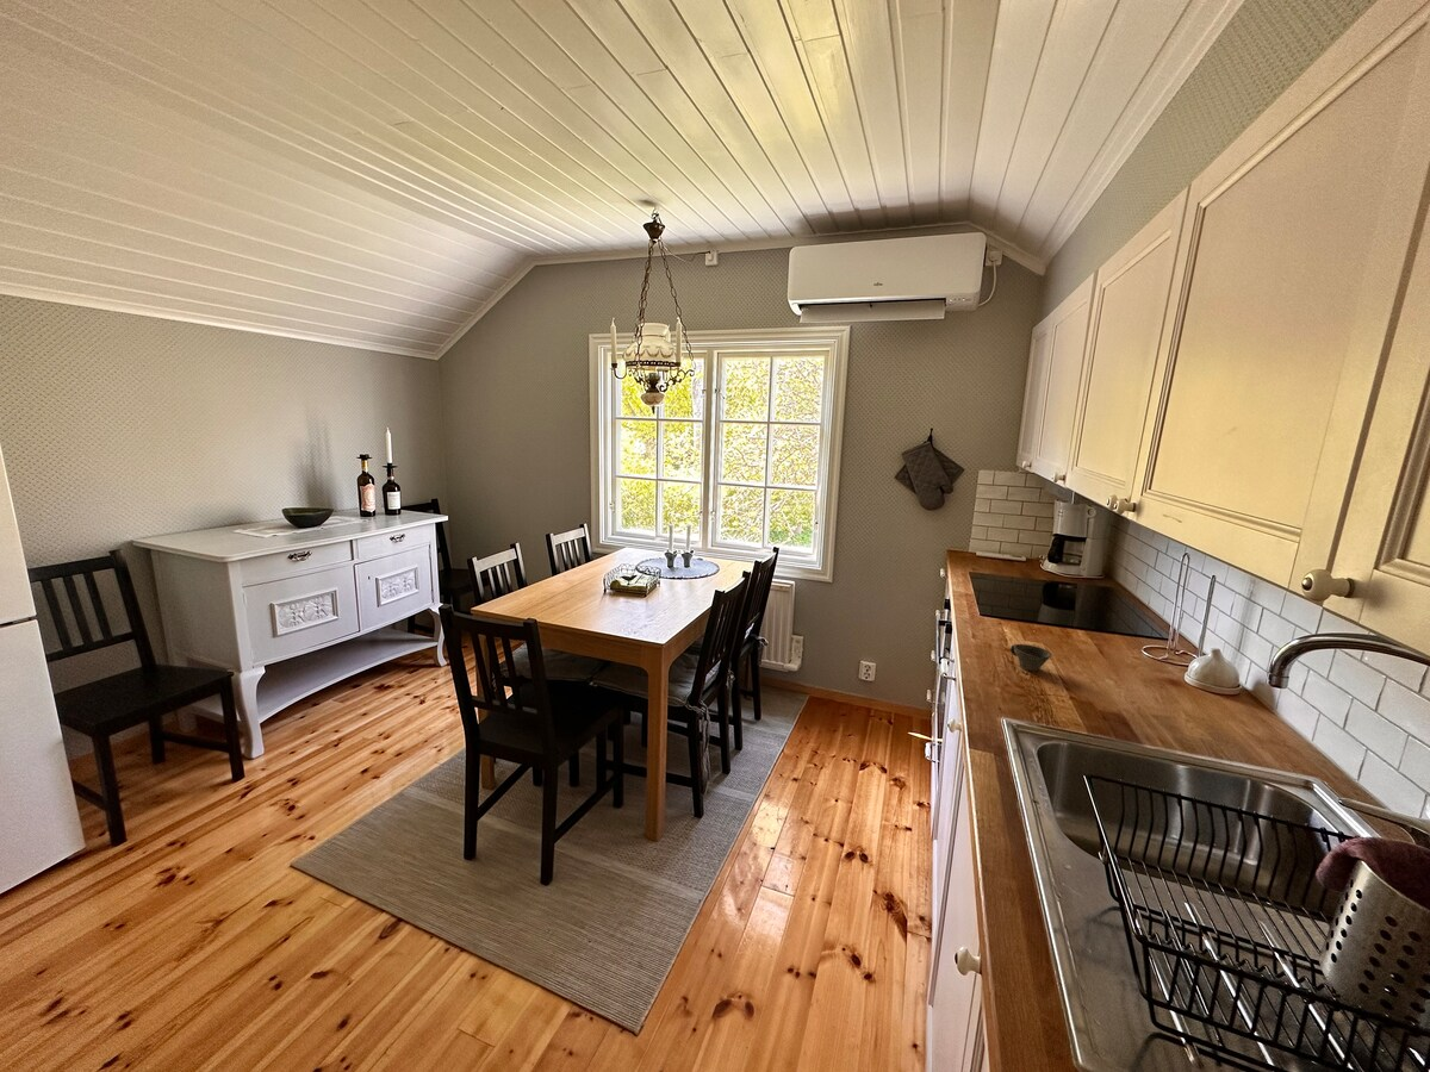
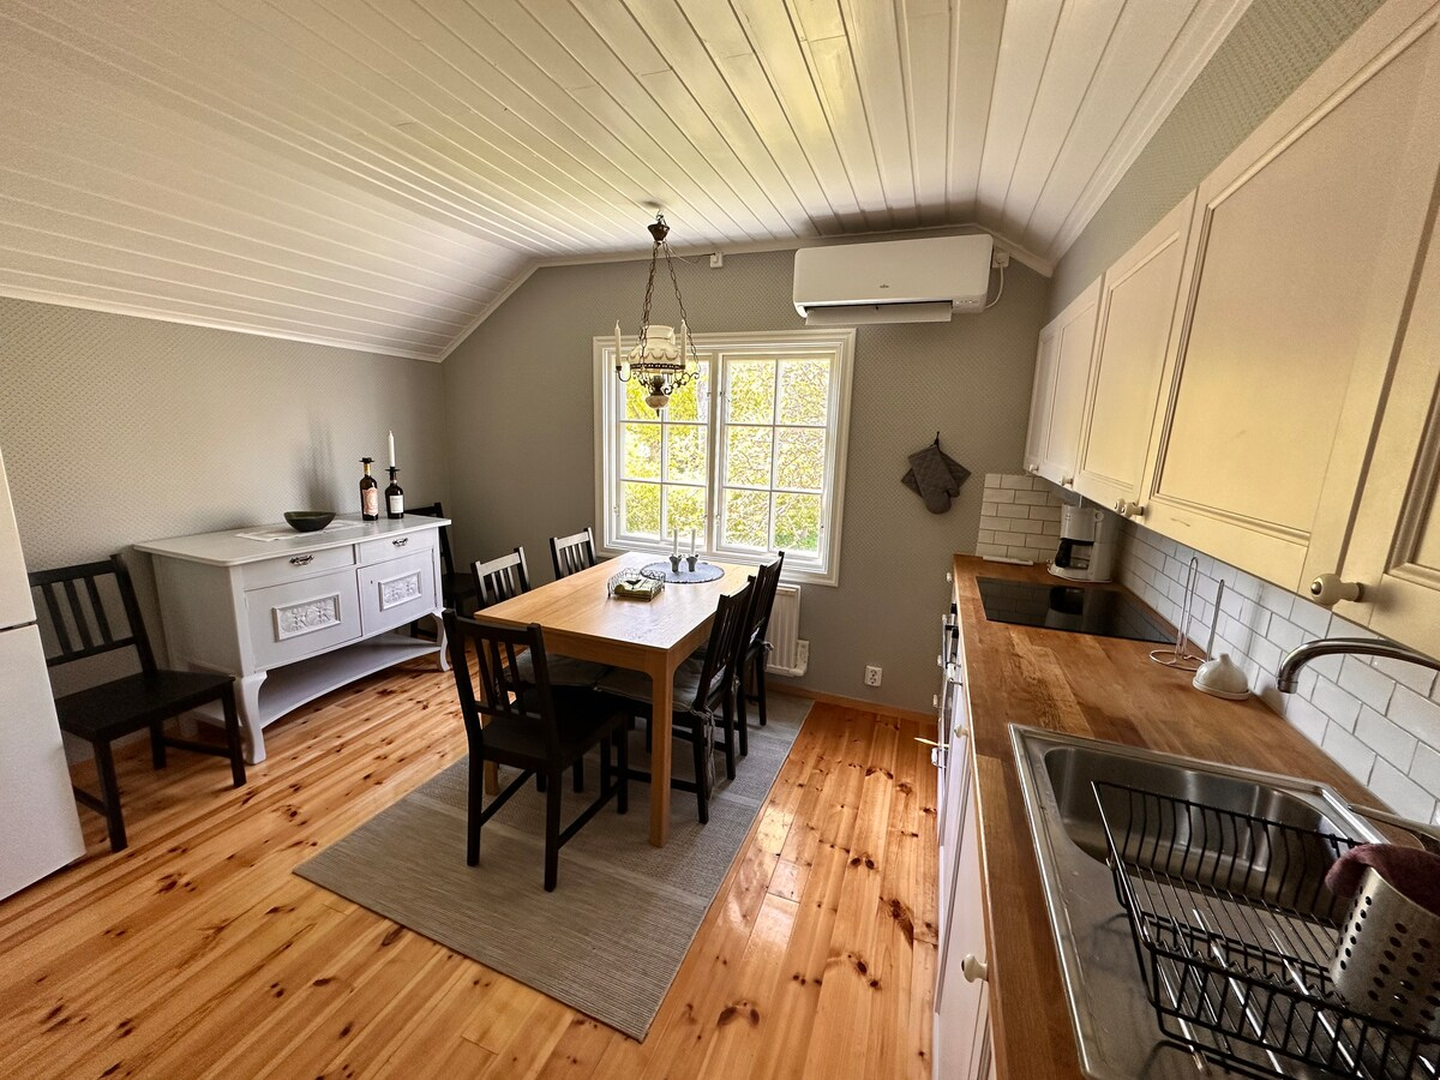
- cup [1009,643,1052,673]
